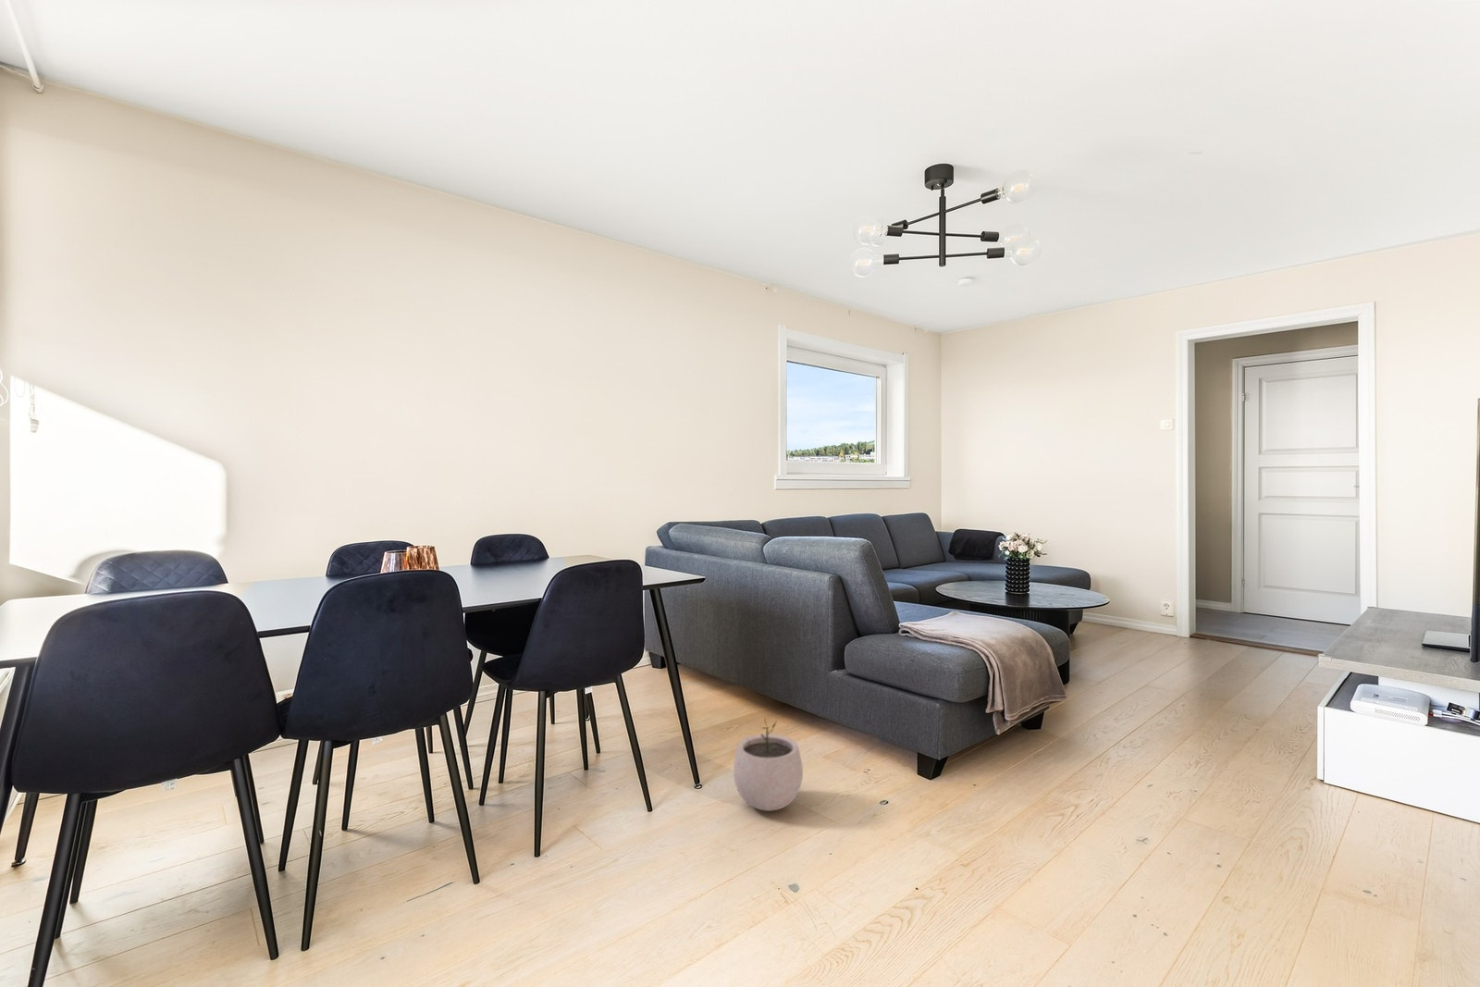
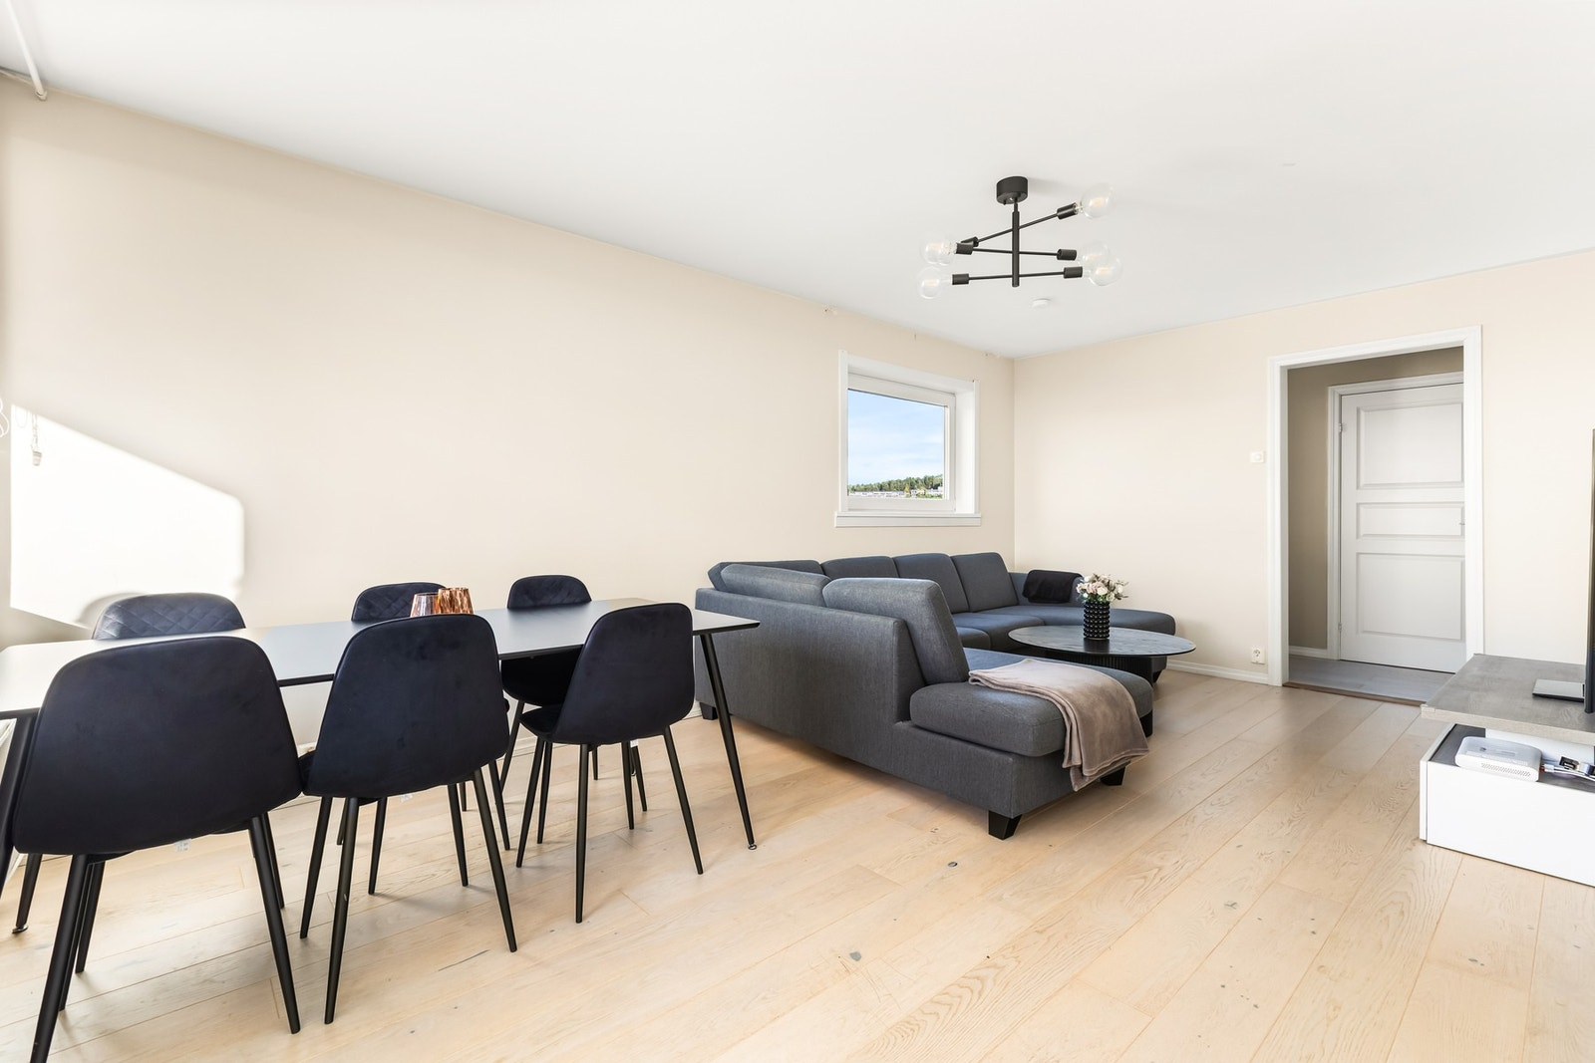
- plant pot [732,717,804,812]
